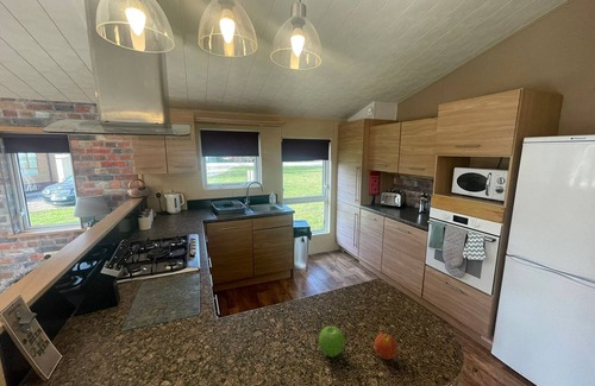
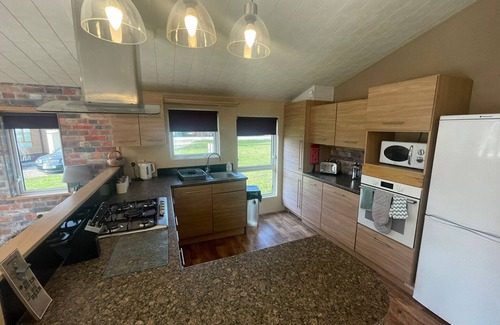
- fruit [318,325,346,357]
- fruit [374,333,399,360]
